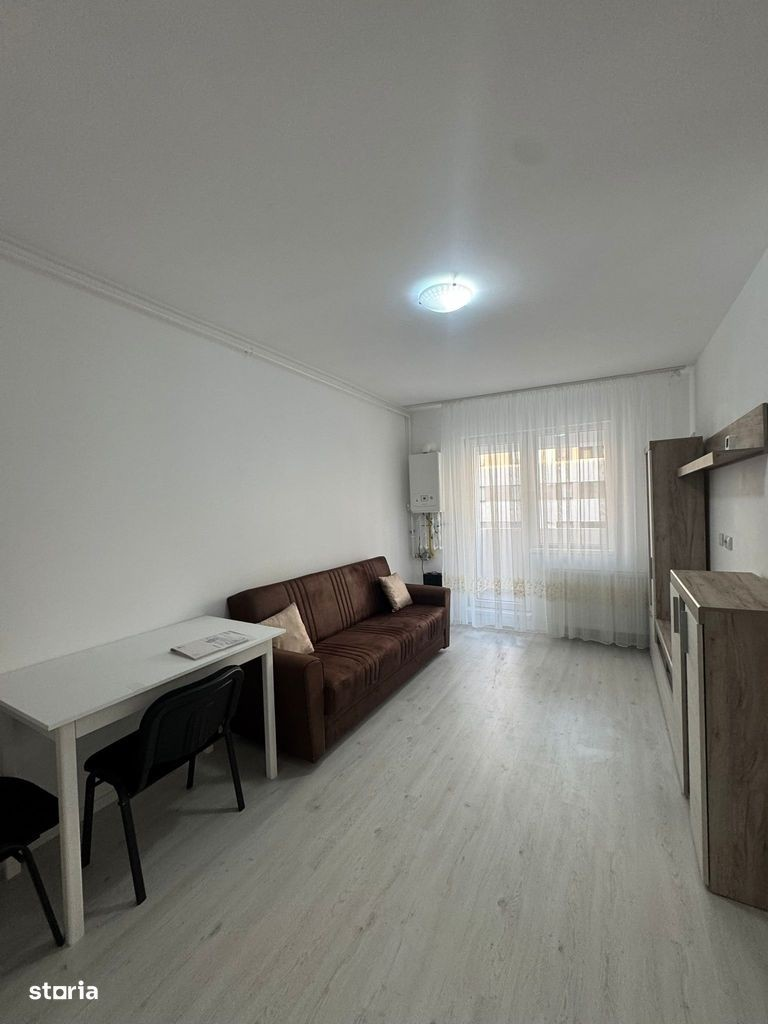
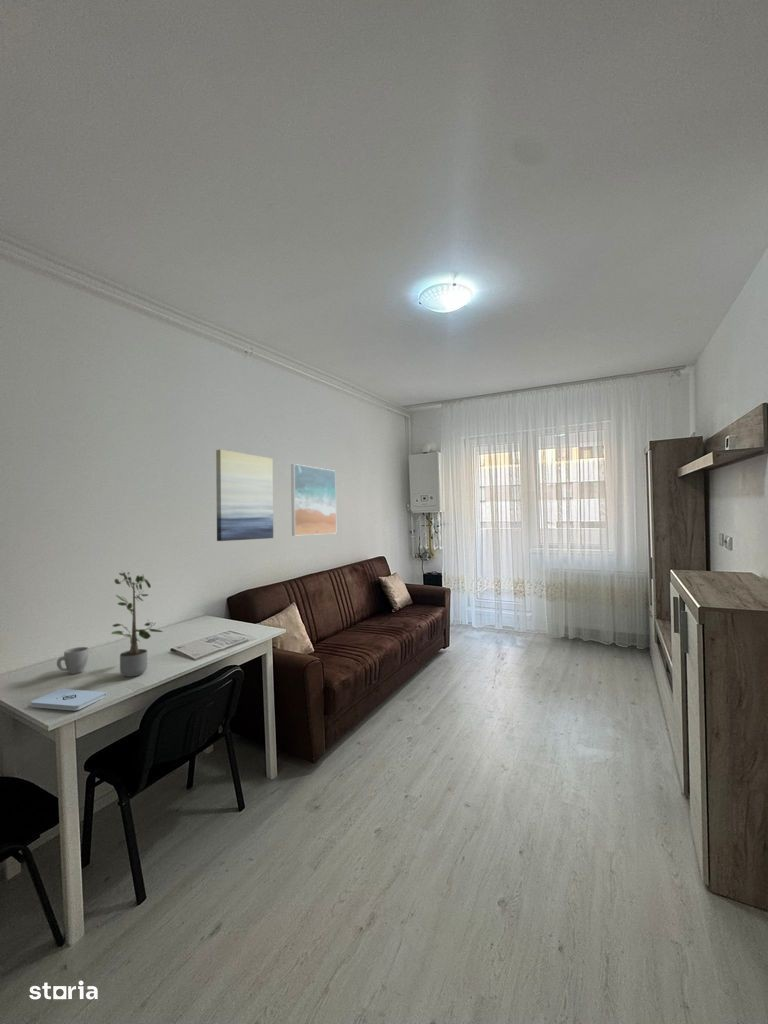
+ potted plant [110,568,164,677]
+ wall art [215,448,274,542]
+ notepad [30,688,107,712]
+ mug [56,646,90,675]
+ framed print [290,463,337,536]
